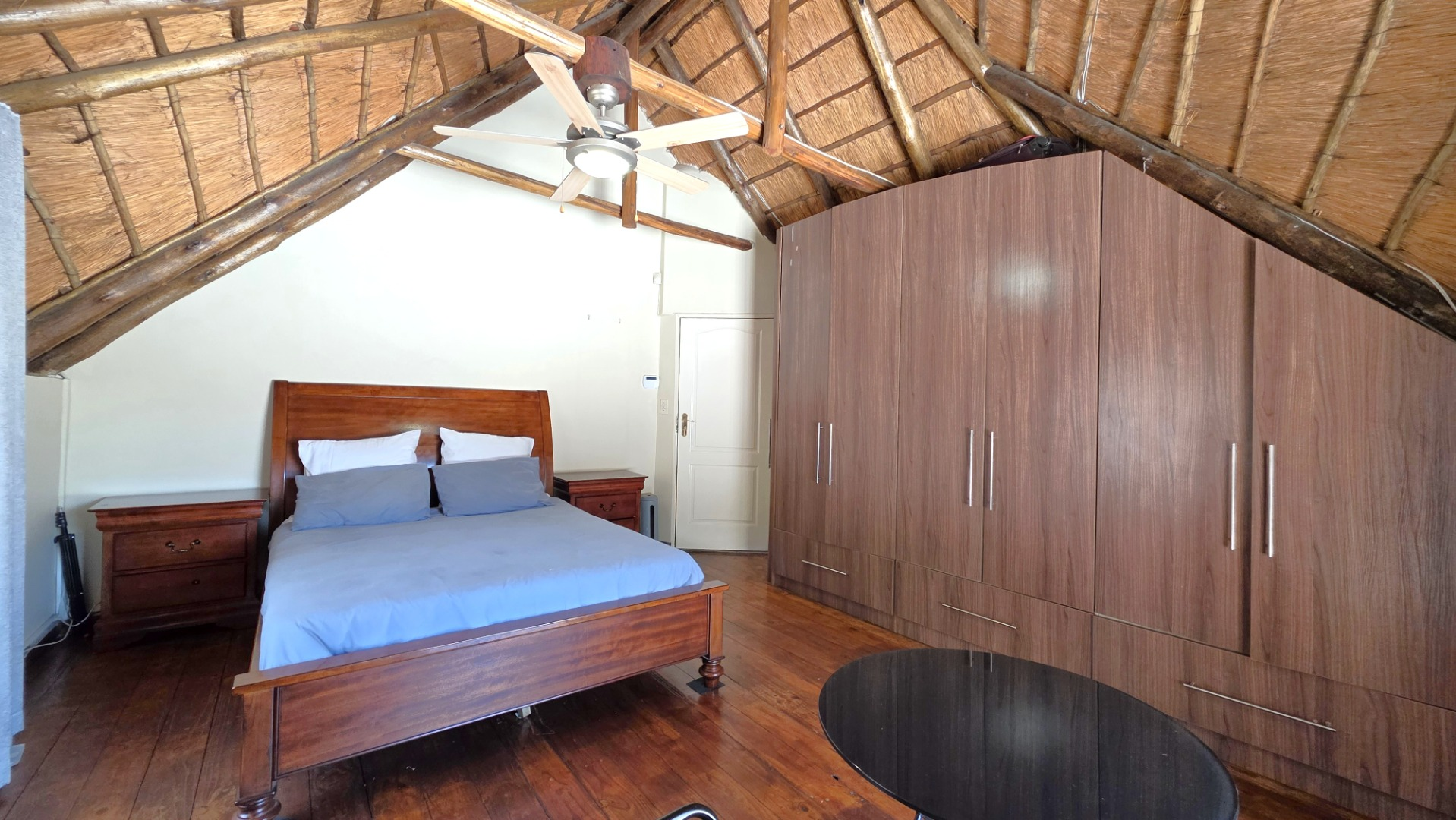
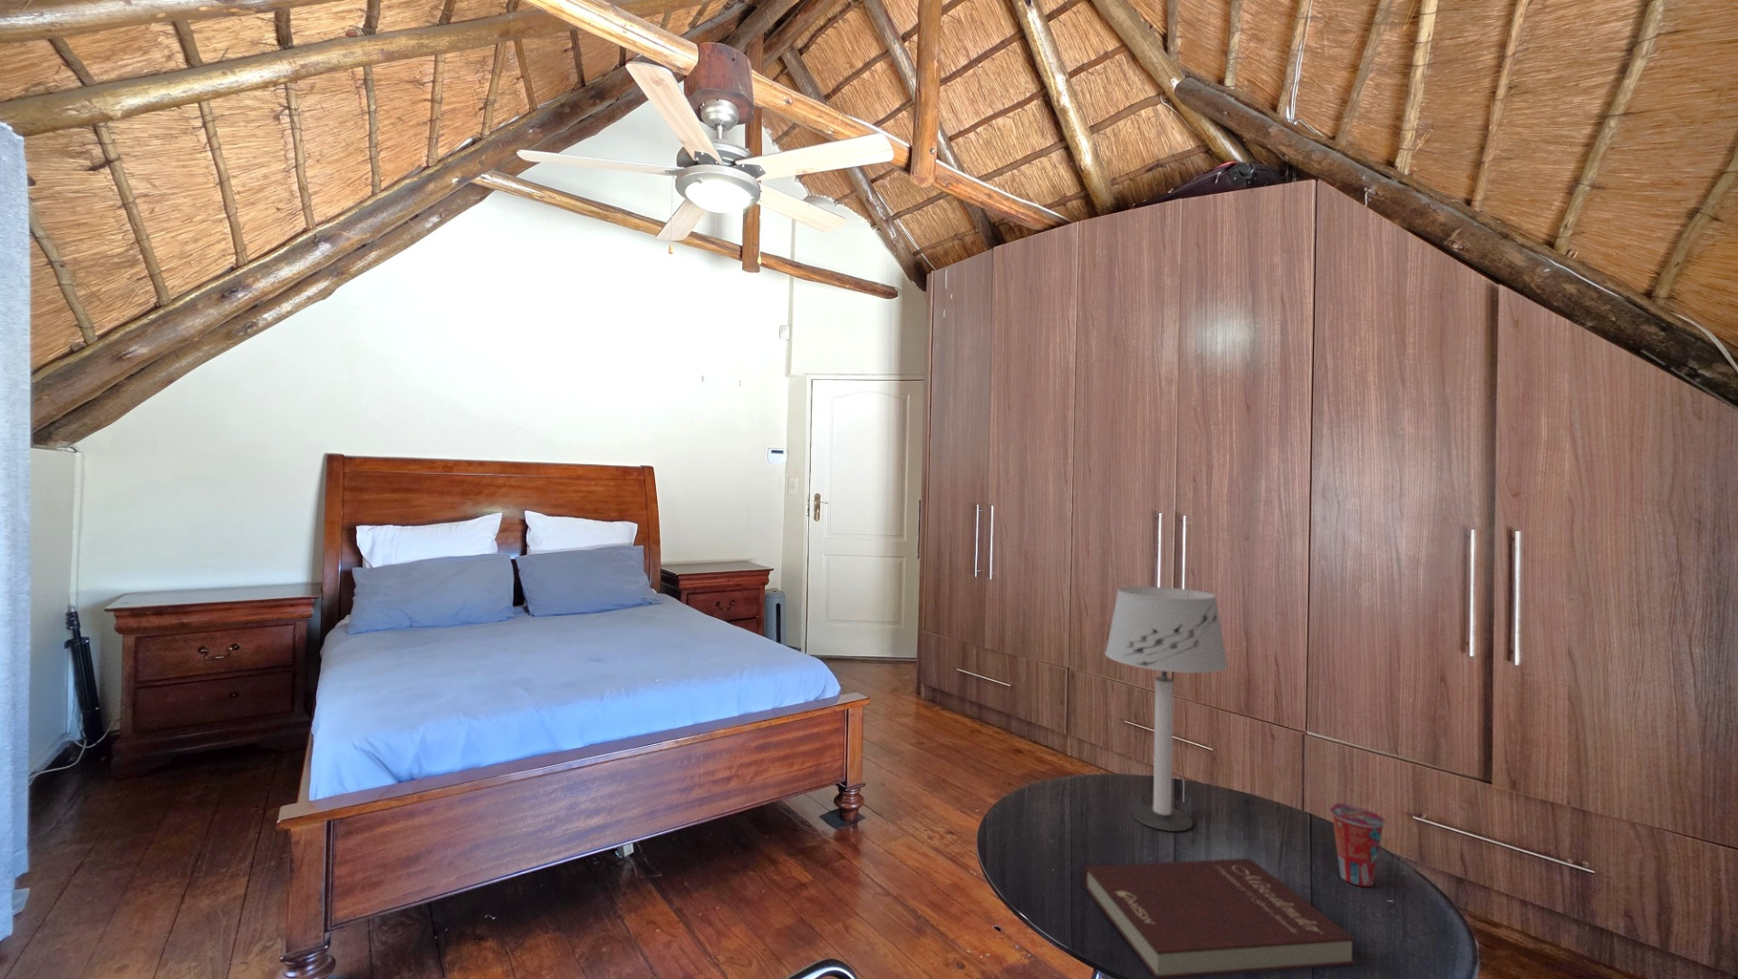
+ table lamp [1104,585,1228,832]
+ cup [1330,802,1386,887]
+ book [1083,857,1356,979]
